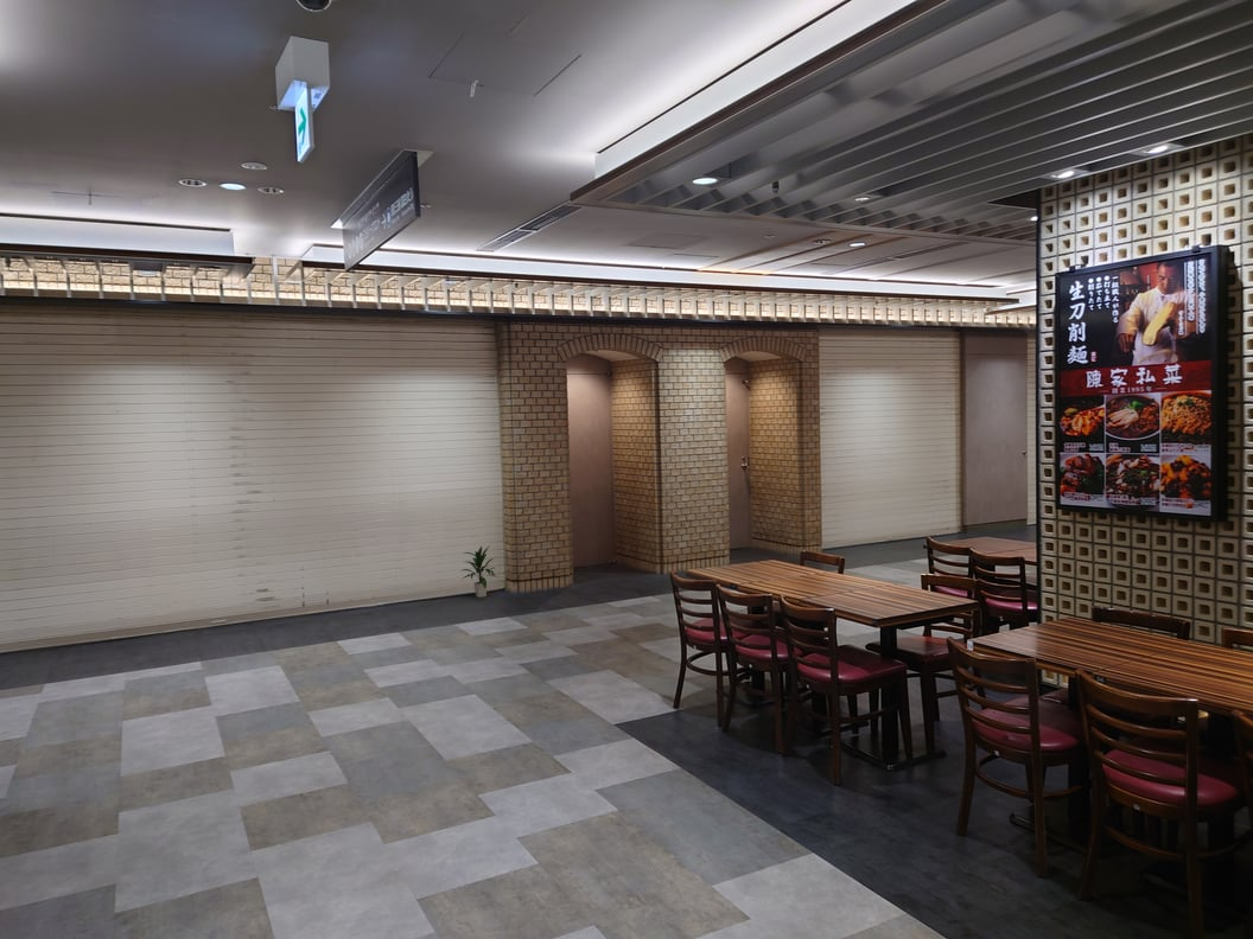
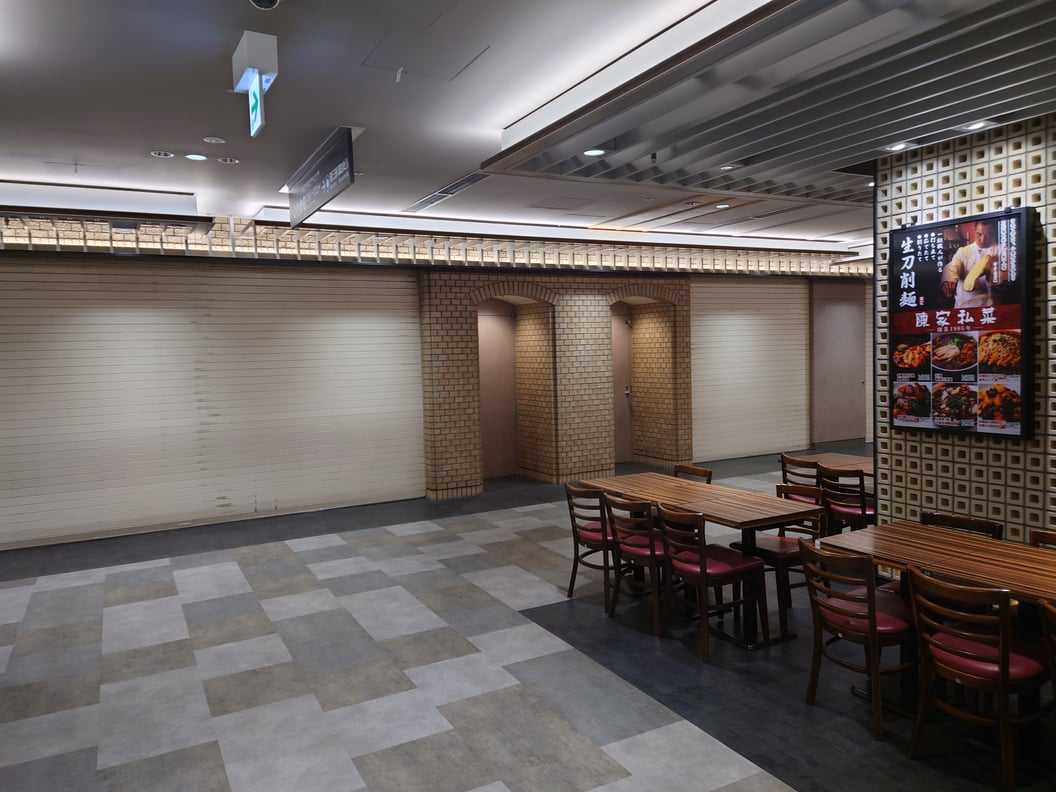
- indoor plant [458,544,498,599]
